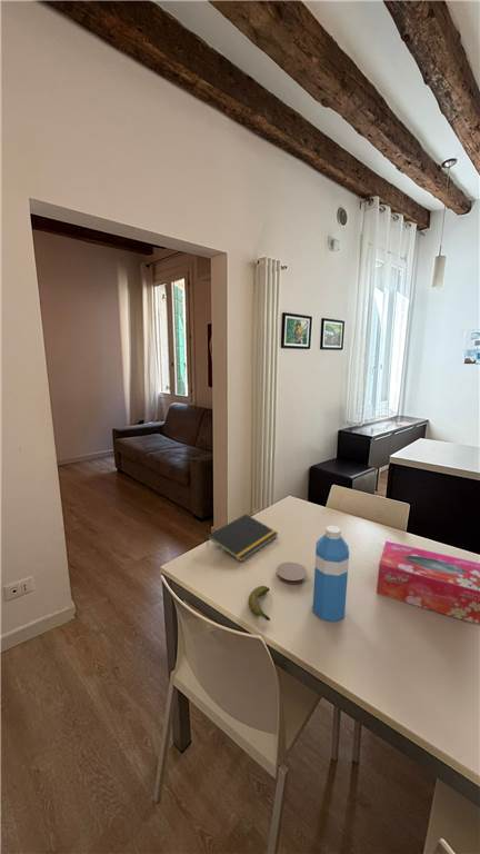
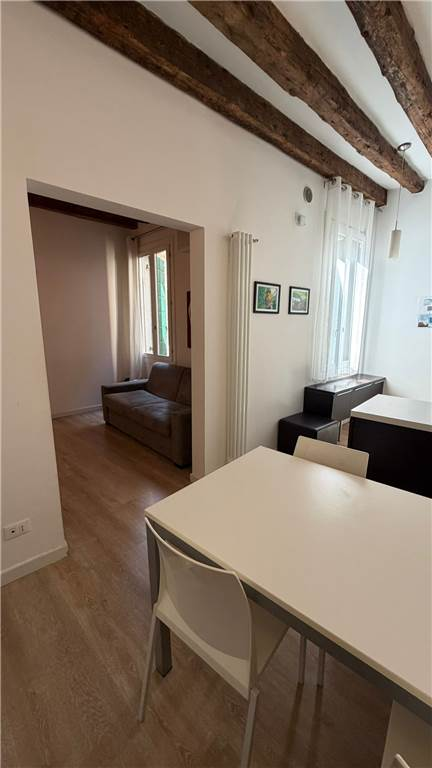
- water bottle [312,525,350,623]
- coaster [276,562,308,586]
- notepad [206,513,279,563]
- banana [248,585,271,622]
- tissue box [376,540,480,626]
